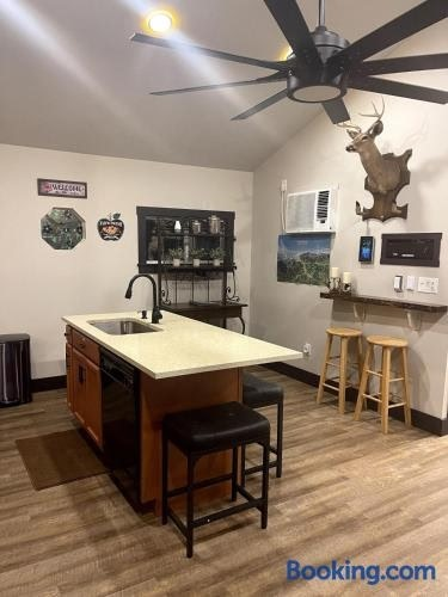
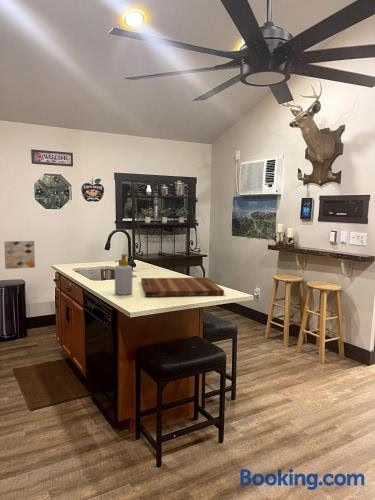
+ wall art [3,240,36,270]
+ cutting board [140,276,225,298]
+ soap bottle [114,253,133,296]
